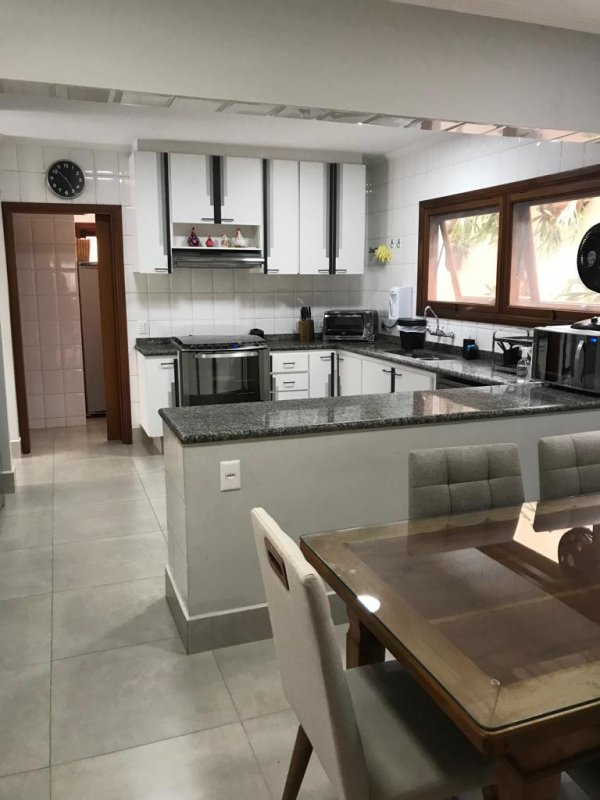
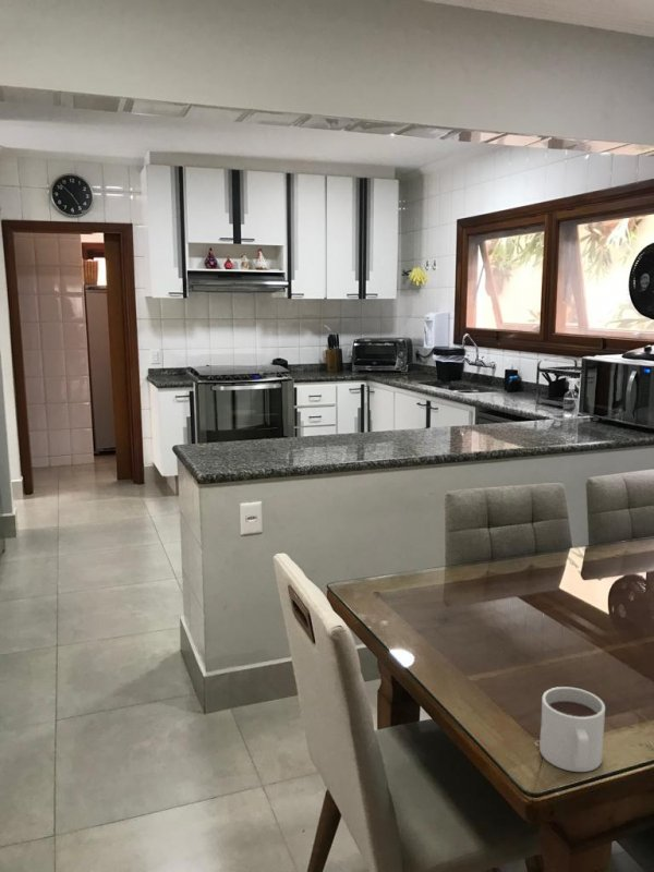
+ mug [538,686,606,773]
